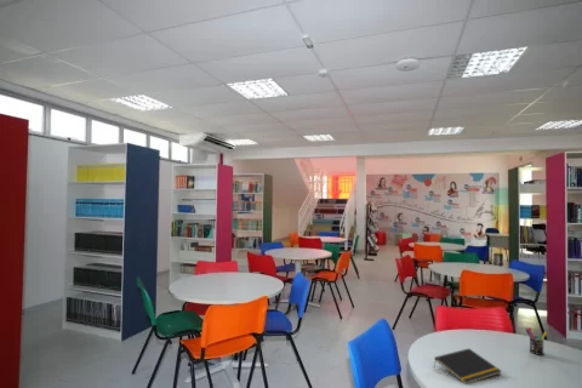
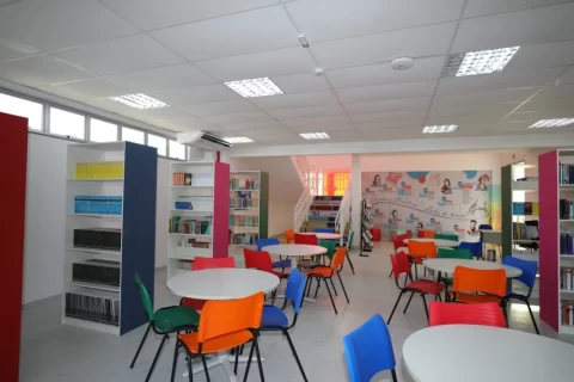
- notepad [433,347,502,386]
- pen holder [524,326,548,356]
